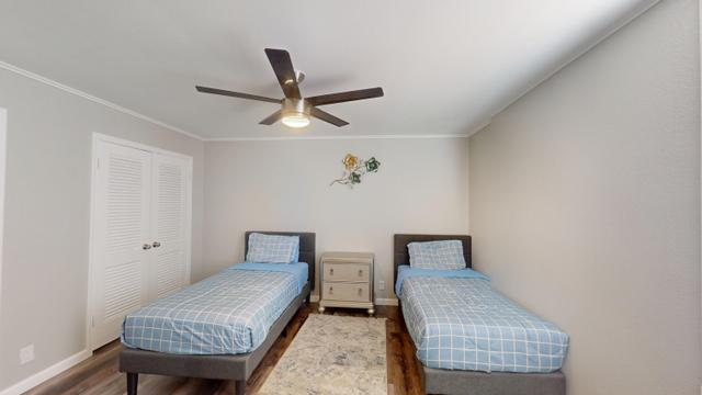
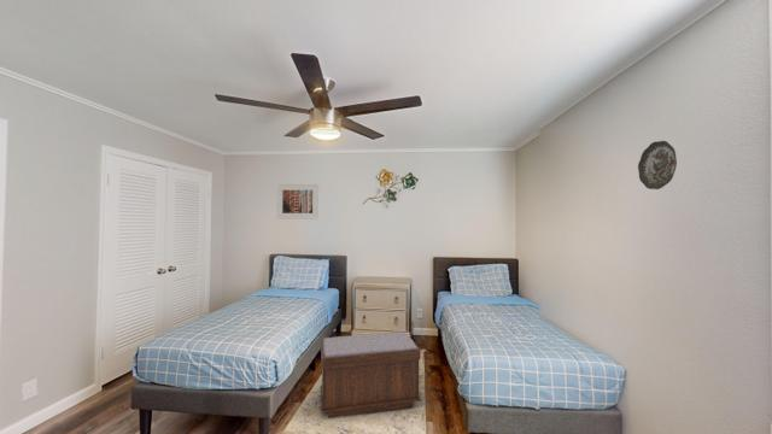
+ decorative plate [637,140,678,190]
+ bench [320,332,421,420]
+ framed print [276,183,320,221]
